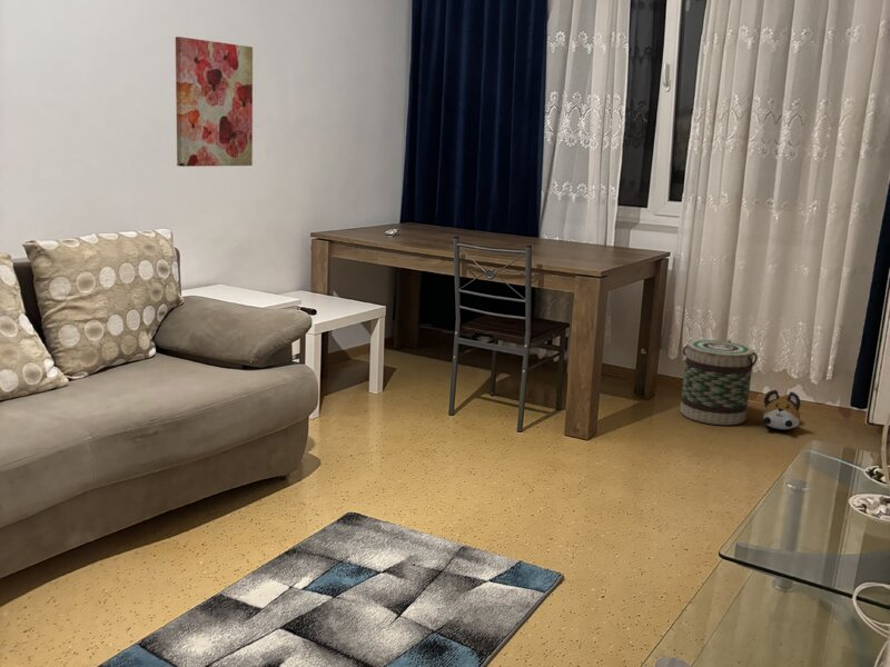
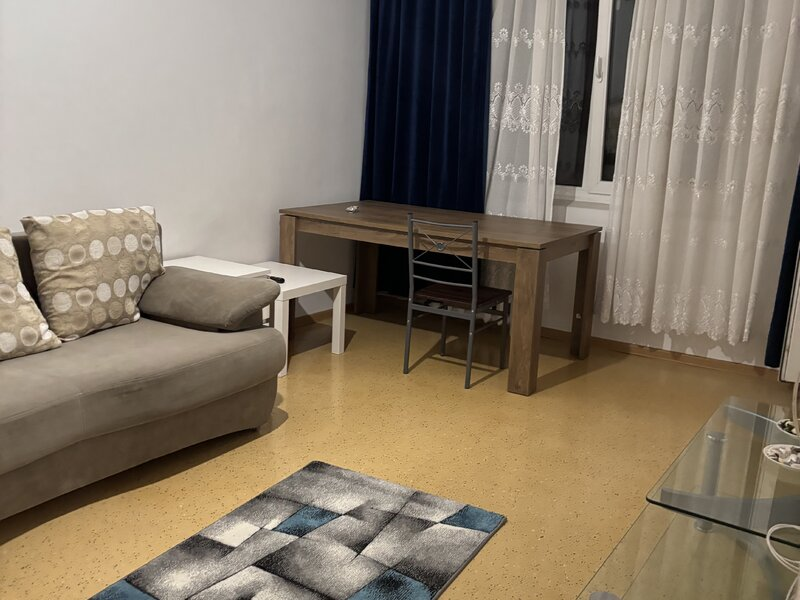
- plush toy [762,389,801,430]
- wall art [175,36,254,168]
- basket [679,338,759,426]
